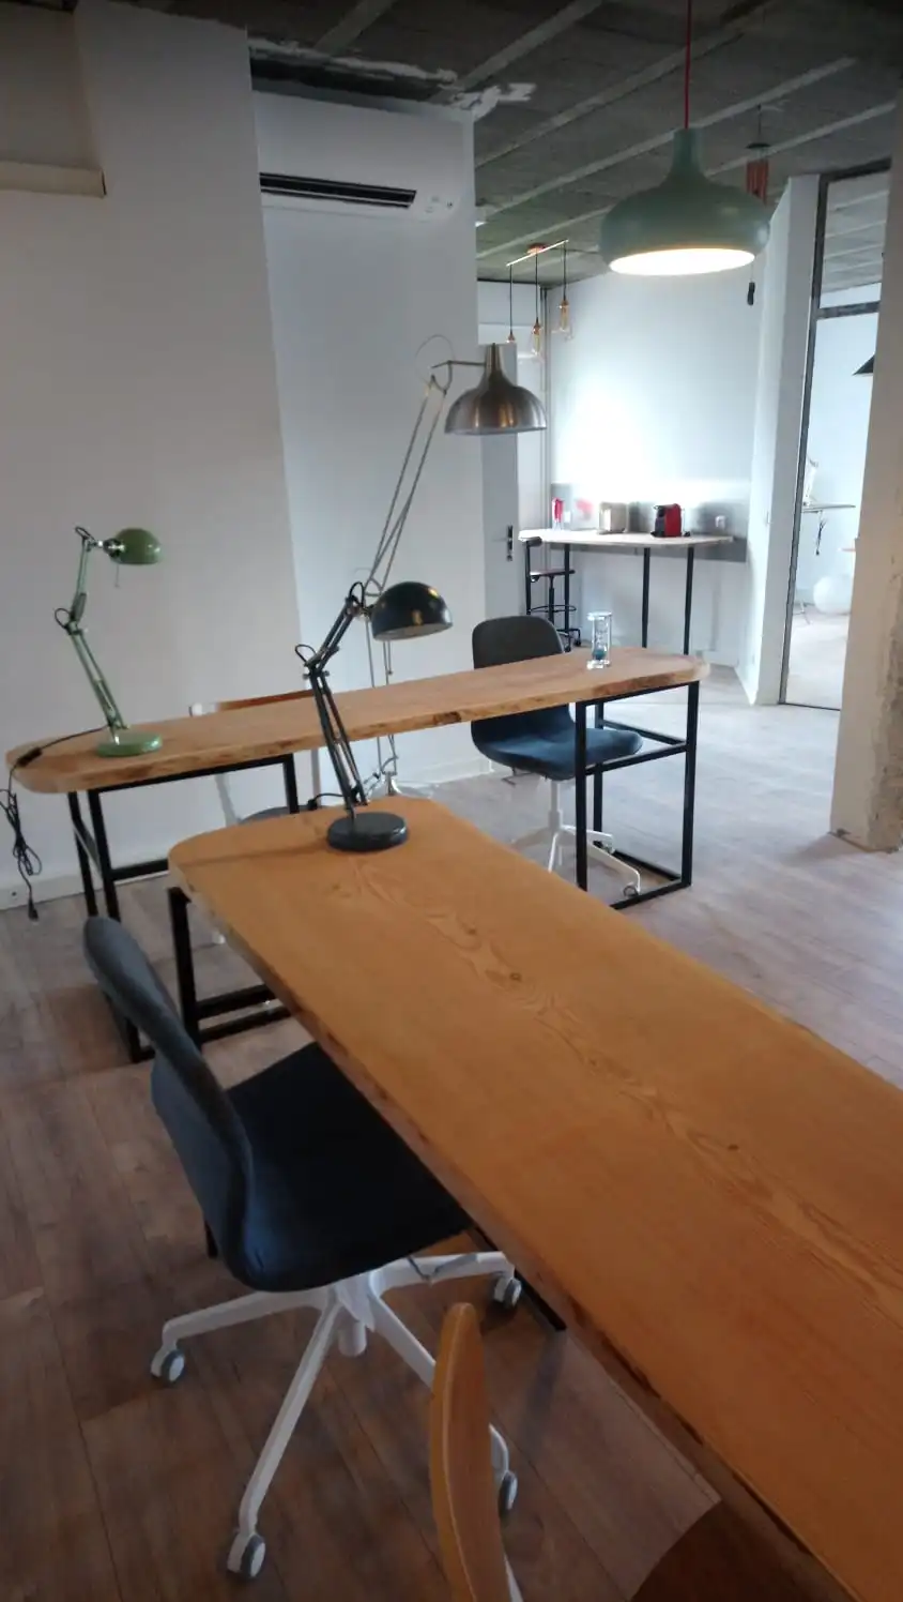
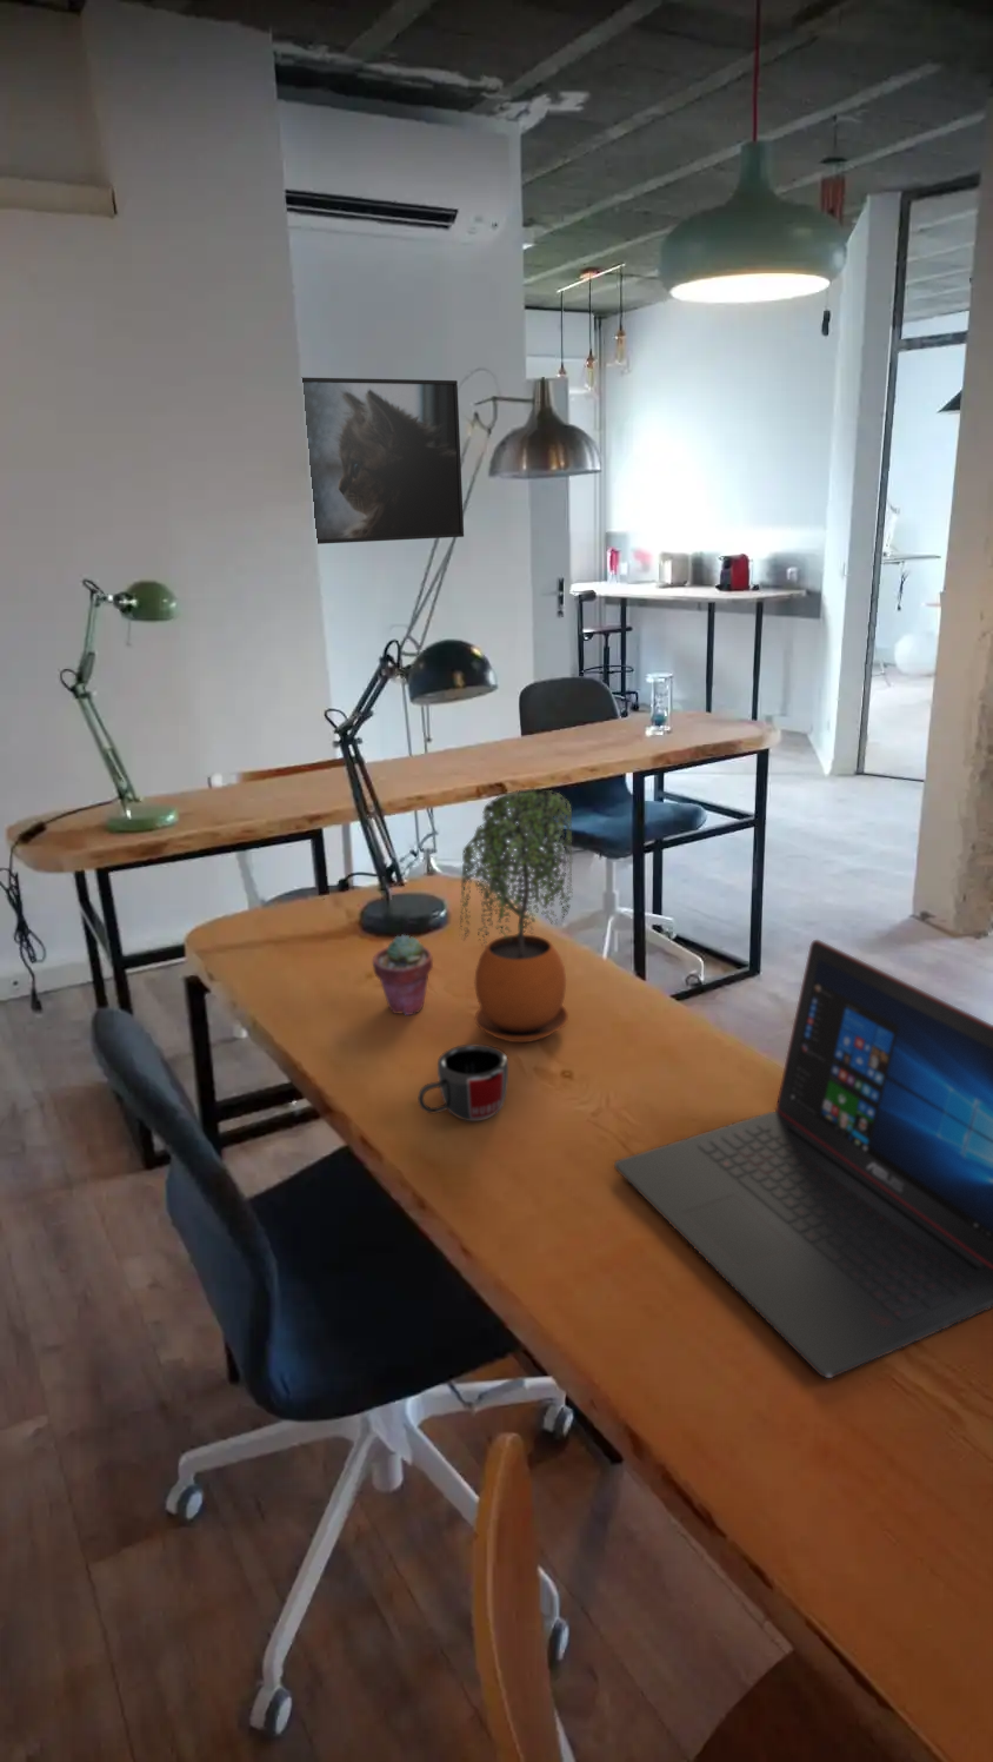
+ mug [416,1043,509,1123]
+ potted succulent [371,933,434,1017]
+ laptop [613,939,993,1380]
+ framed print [301,376,464,546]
+ potted plant [457,787,573,1043]
